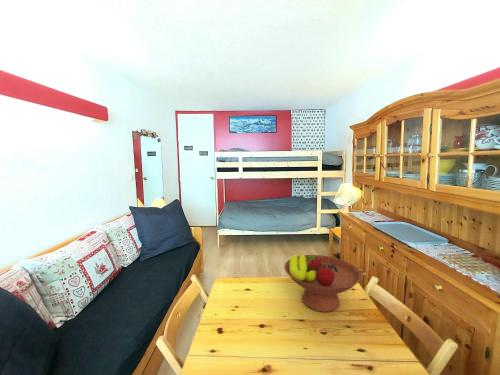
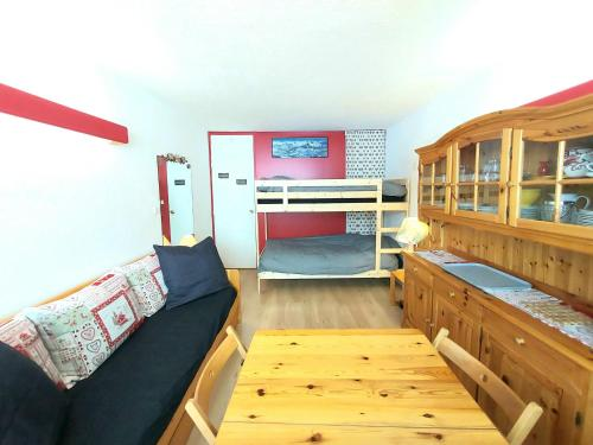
- fruit bowl [283,253,363,313]
